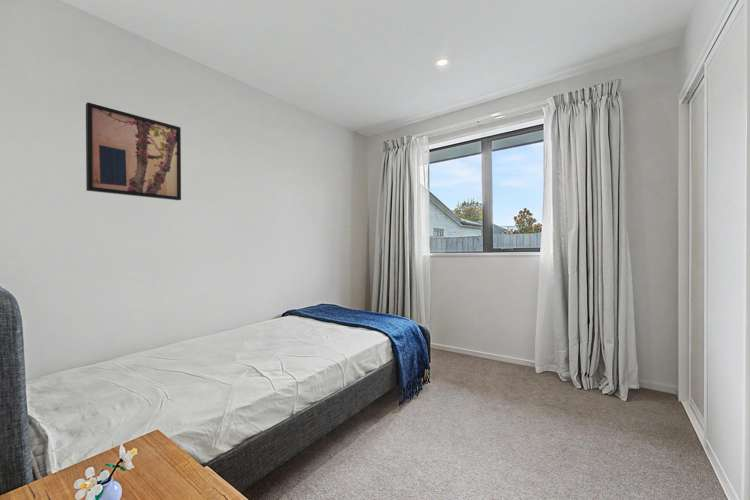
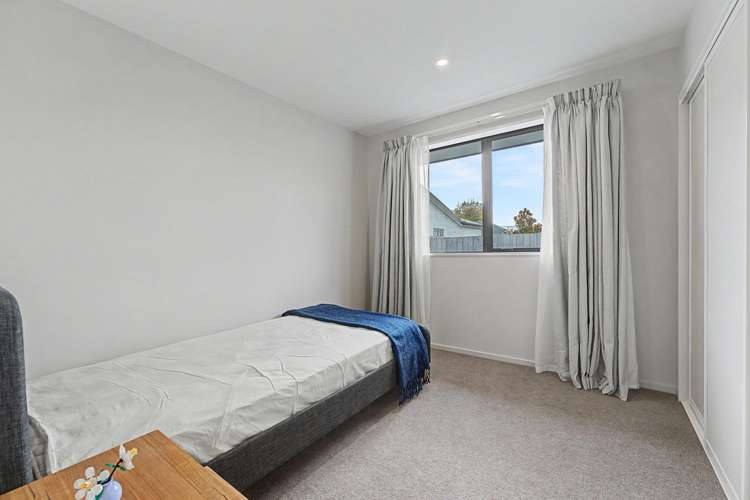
- wall art [85,101,182,201]
